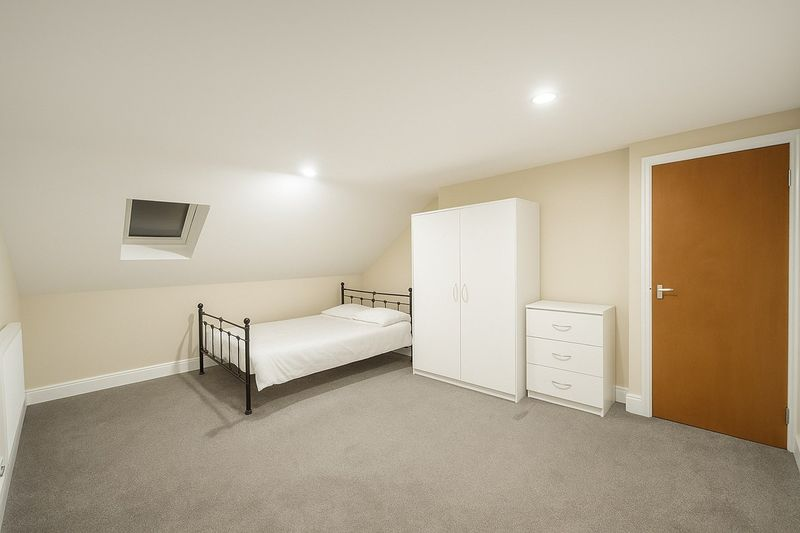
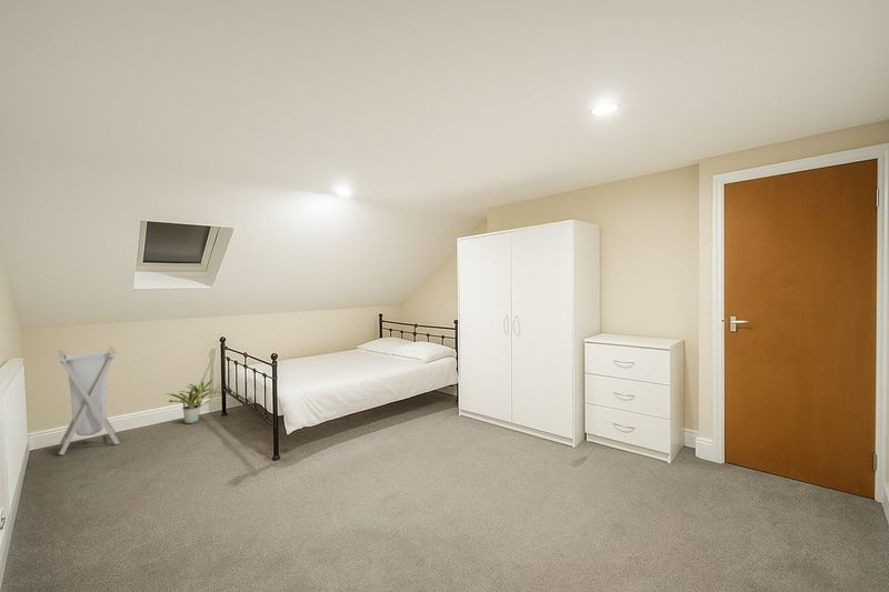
+ laundry hamper [56,345,121,455]
+ potted plant [163,379,222,424]
